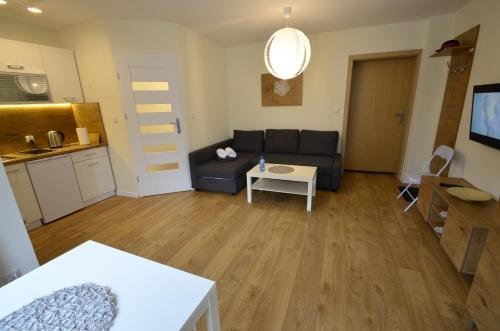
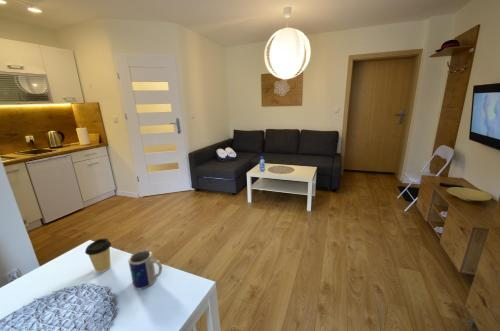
+ coffee cup [84,238,112,274]
+ mug [127,249,163,290]
